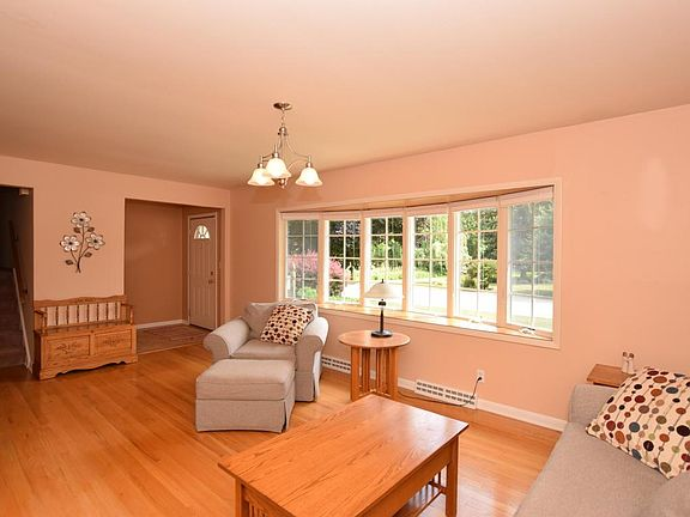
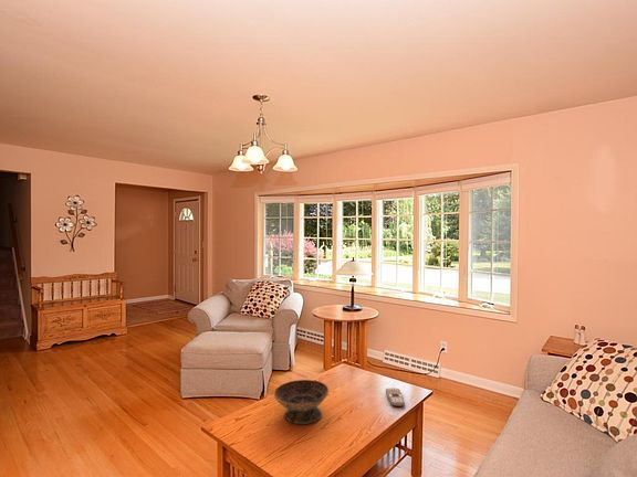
+ remote control [385,388,406,407]
+ decorative bowl [273,379,330,425]
